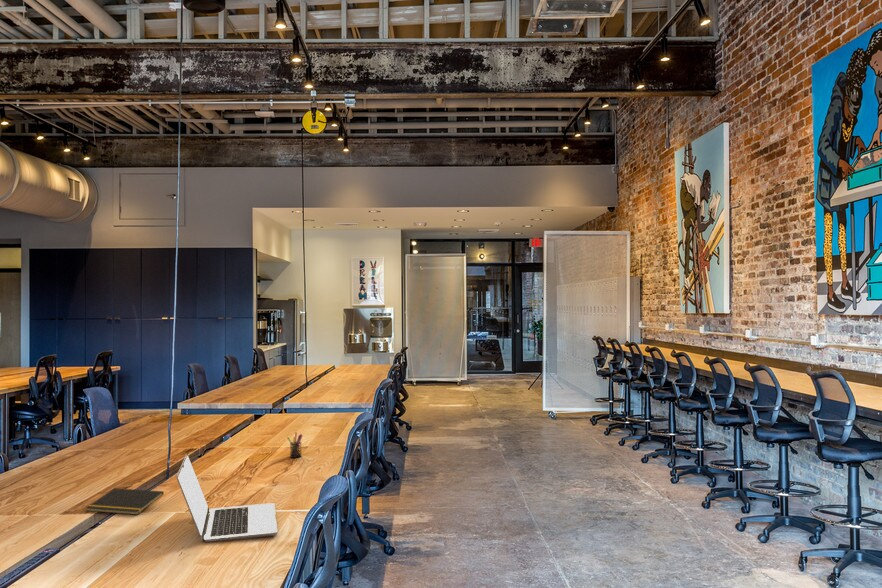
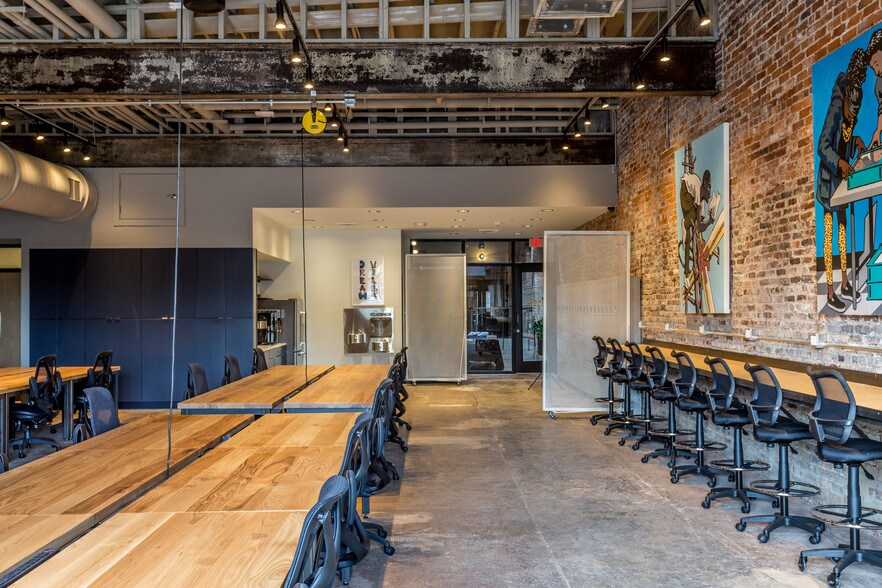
- pen holder [286,431,304,459]
- laptop [175,453,278,543]
- notepad [85,487,165,516]
